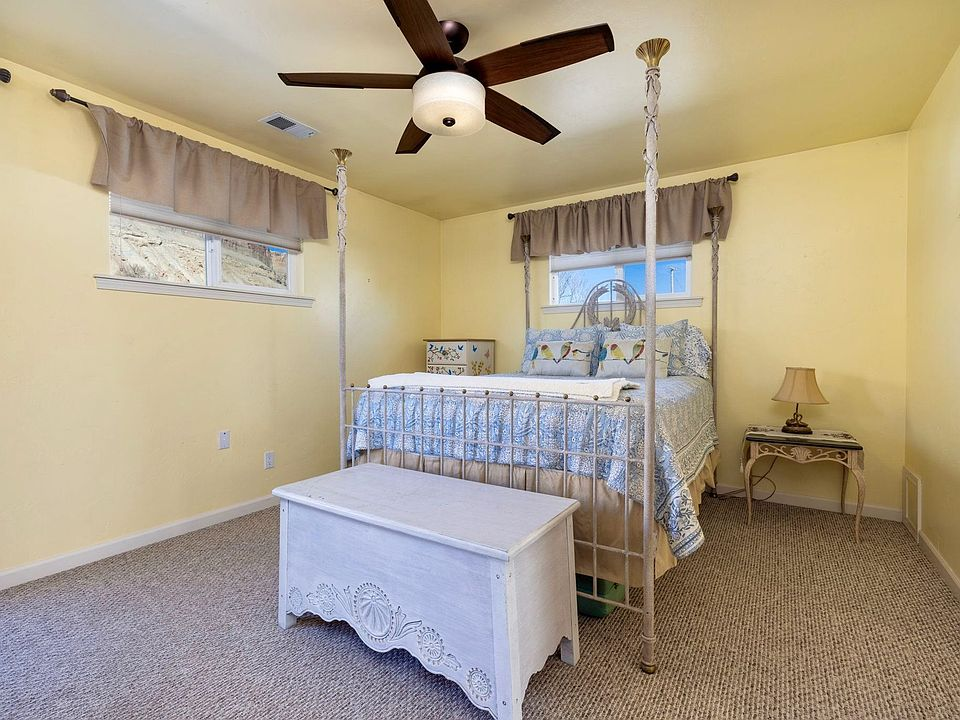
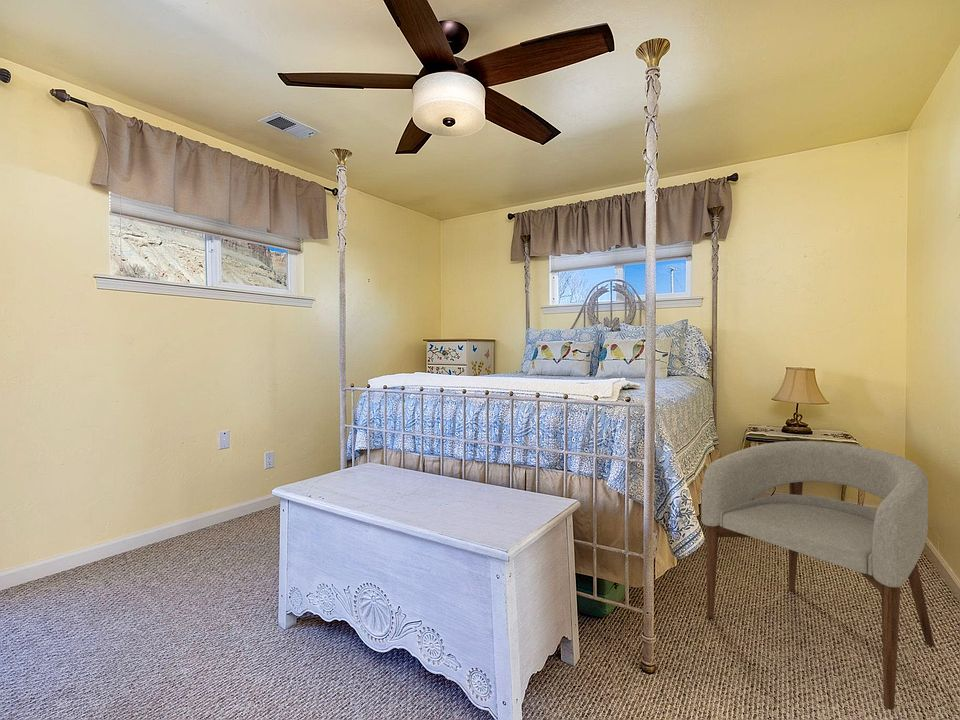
+ armchair [700,440,935,711]
